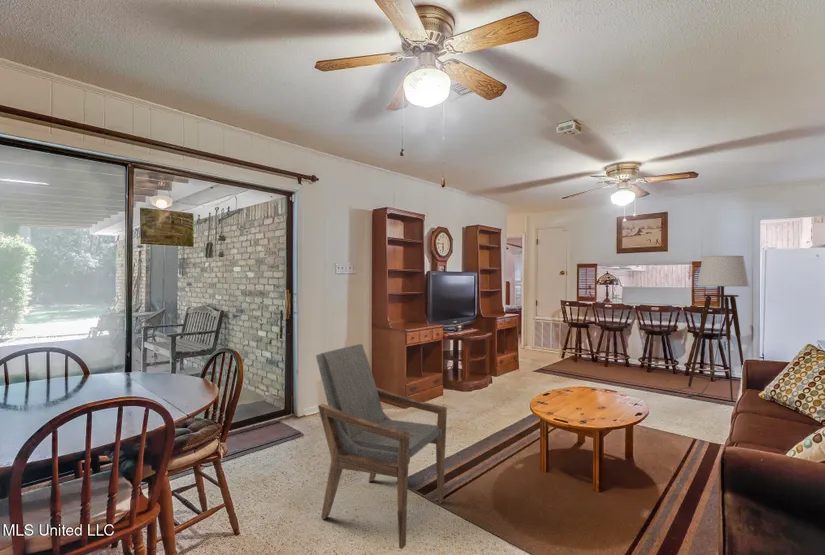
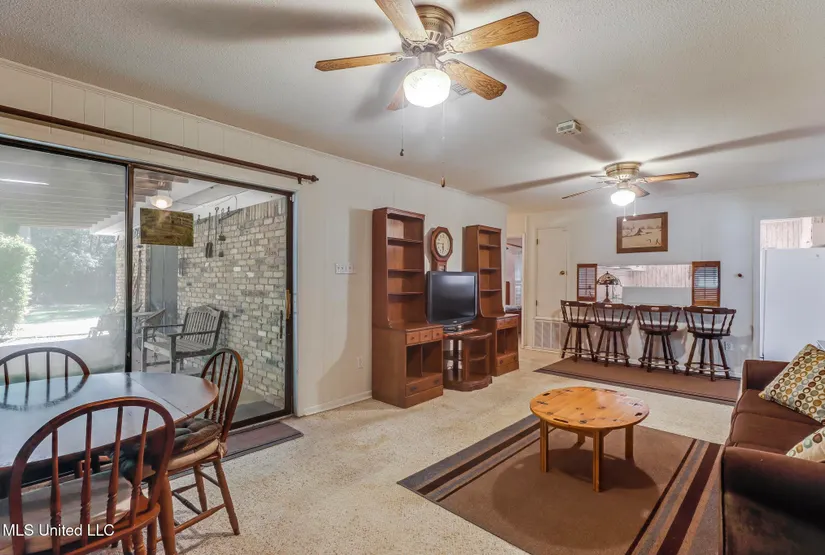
- floor lamp [685,255,750,402]
- armchair [315,343,448,550]
